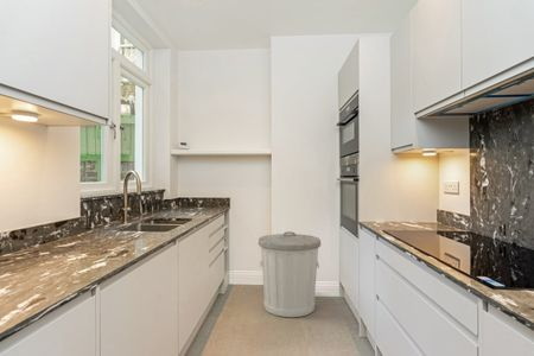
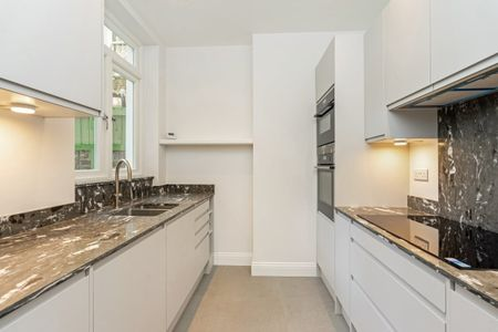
- trash can [258,230,322,318]
